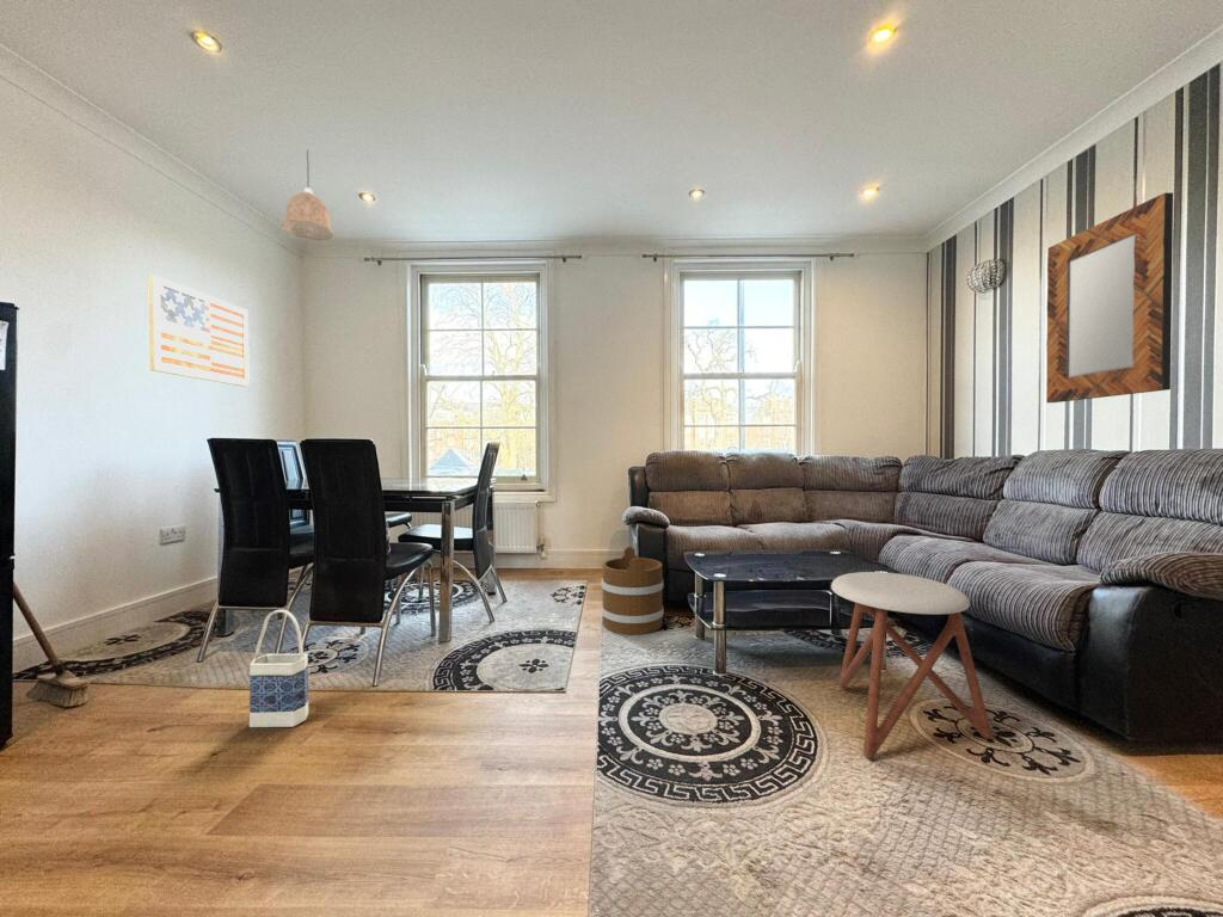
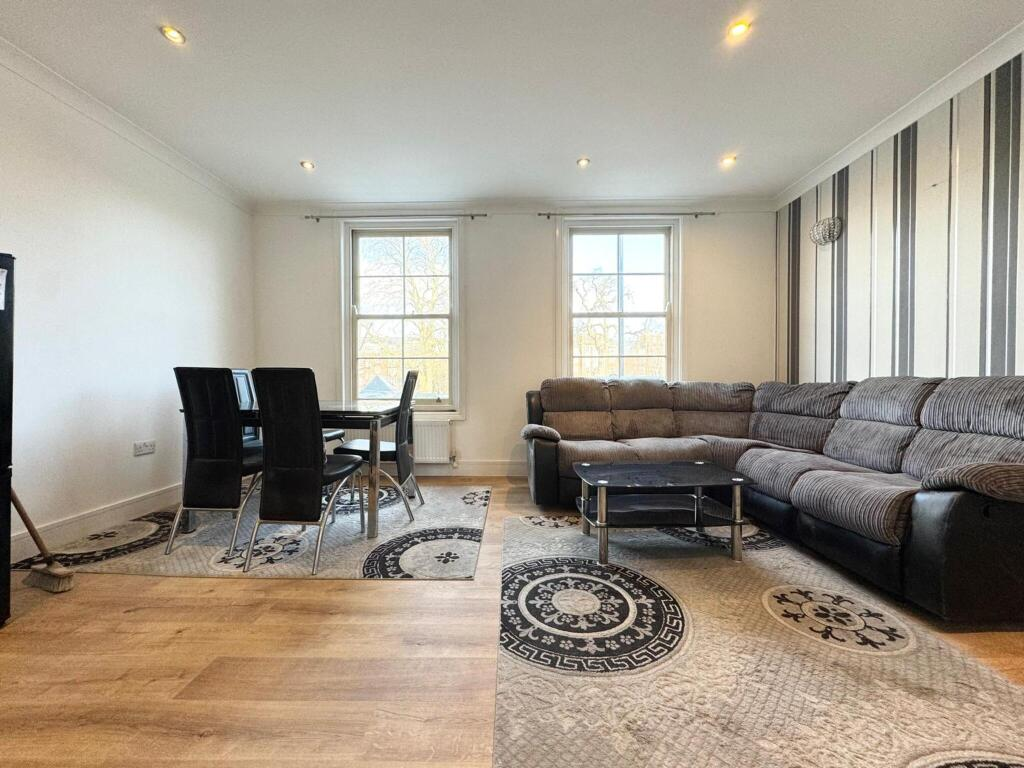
- wall art [147,273,251,388]
- bucket [601,546,664,635]
- home mirror [1045,191,1174,404]
- bag [248,609,309,728]
- stool [830,571,994,761]
- pendant lamp [282,149,334,241]
